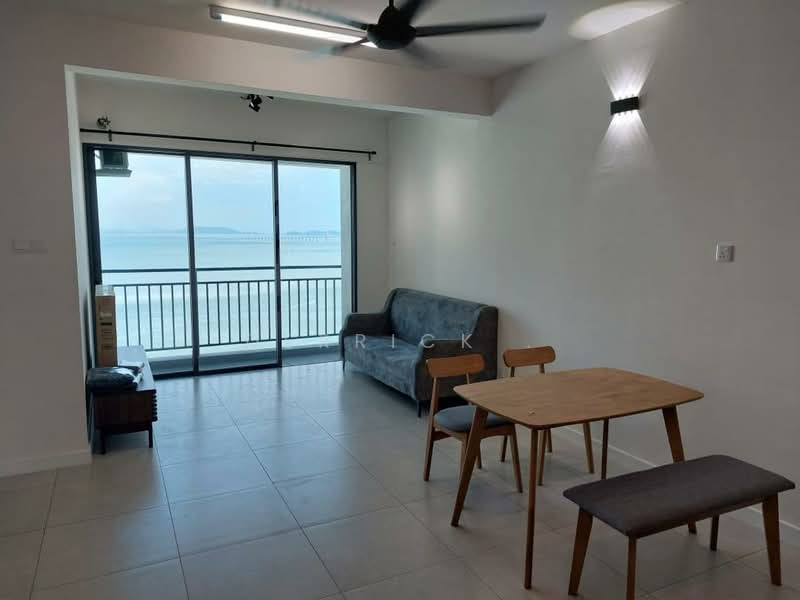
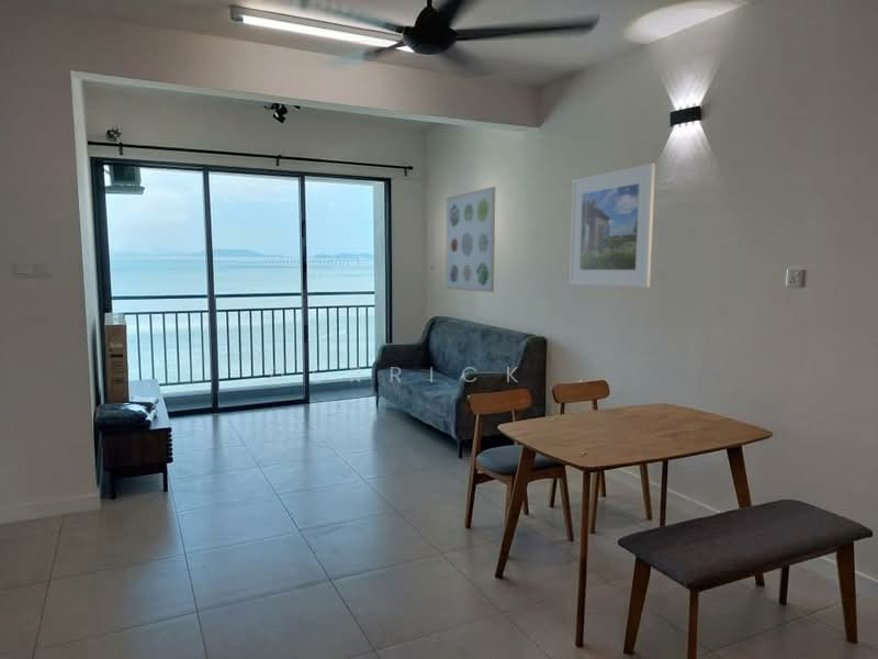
+ wall art [444,186,496,293]
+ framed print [569,161,656,289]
